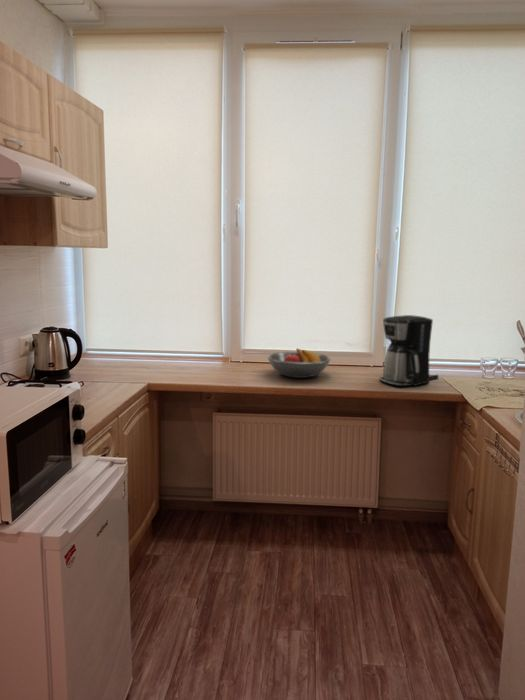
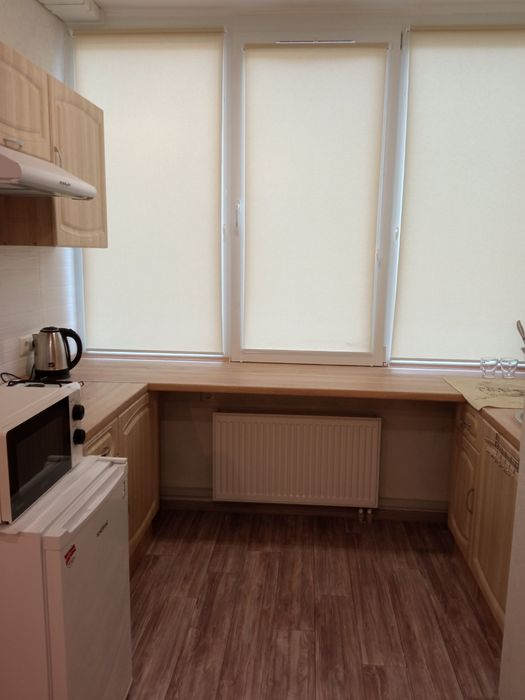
- coffee maker [378,314,440,387]
- fruit bowl [266,347,332,379]
